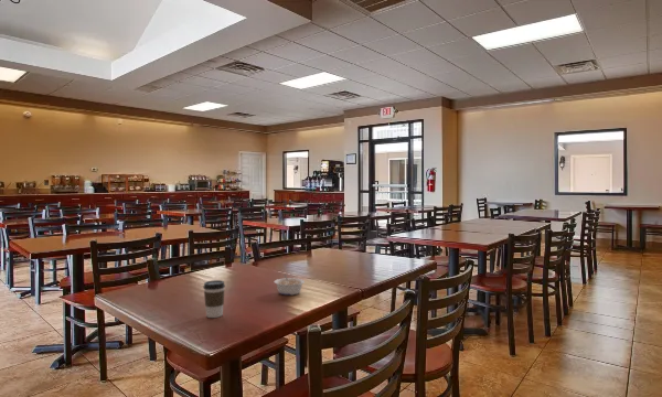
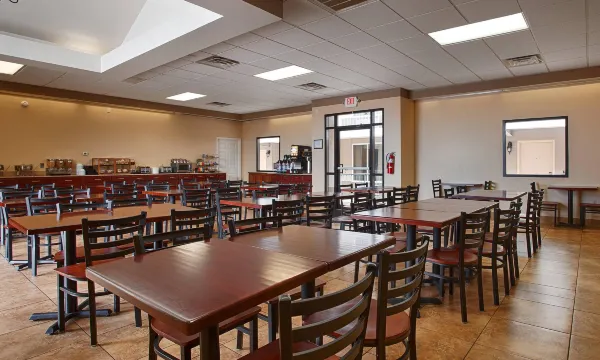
- coffee cup [202,279,226,319]
- legume [274,273,306,296]
